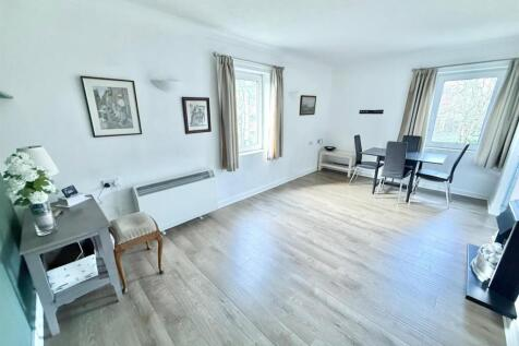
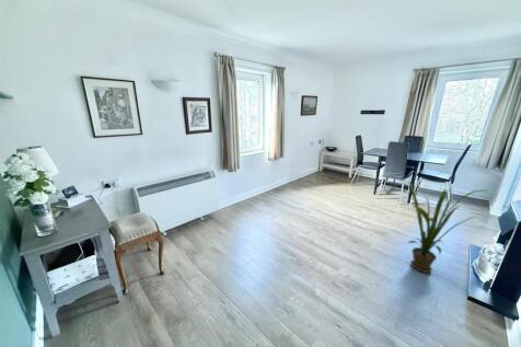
+ house plant [406,181,486,274]
